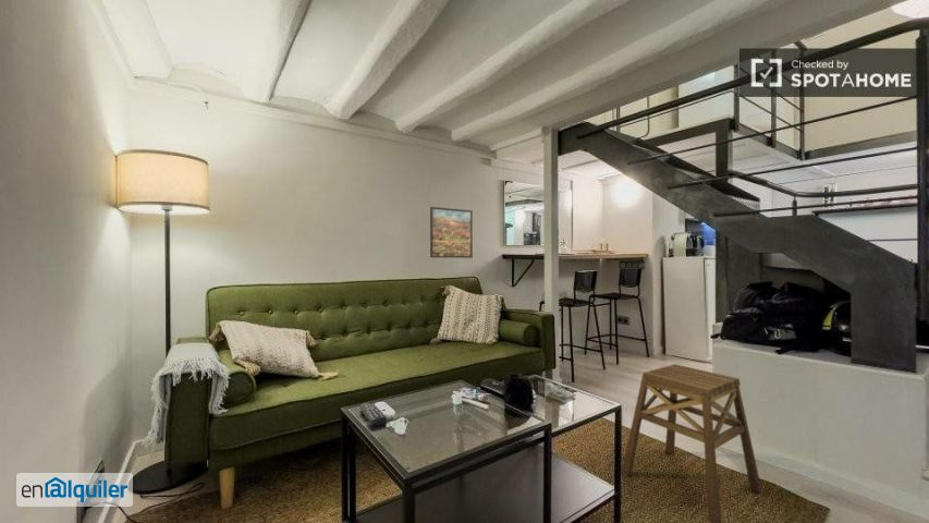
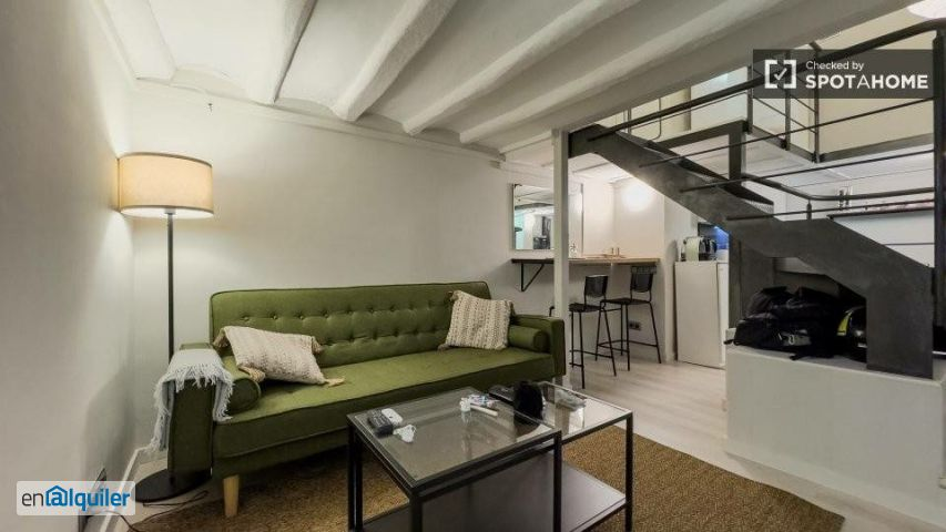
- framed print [429,206,474,259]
- stool [621,363,762,523]
